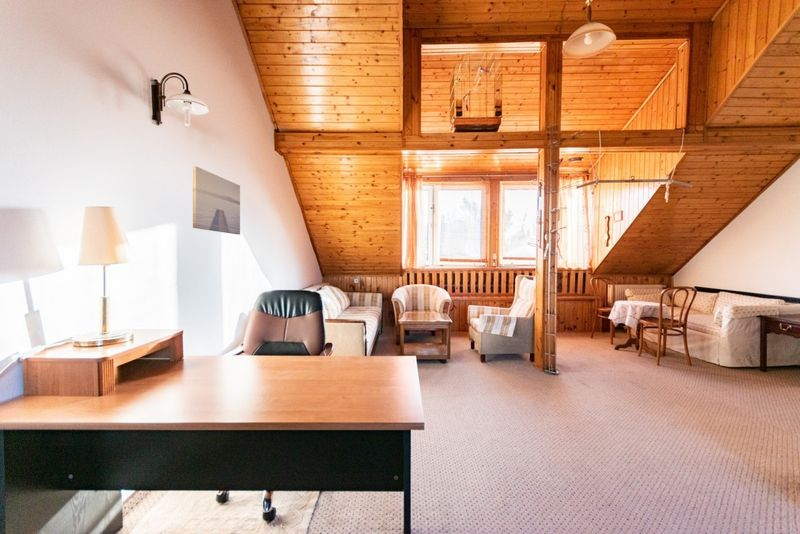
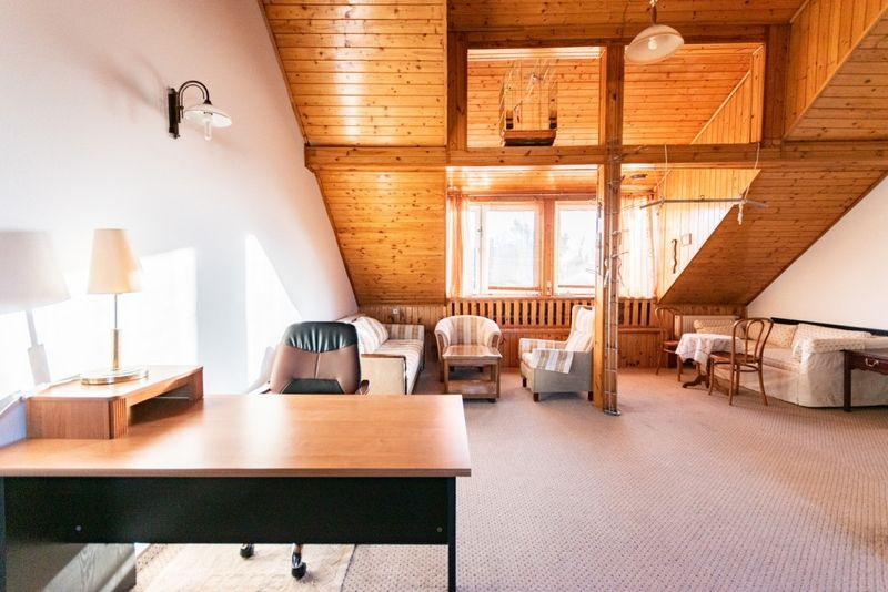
- wall art [192,165,241,235]
